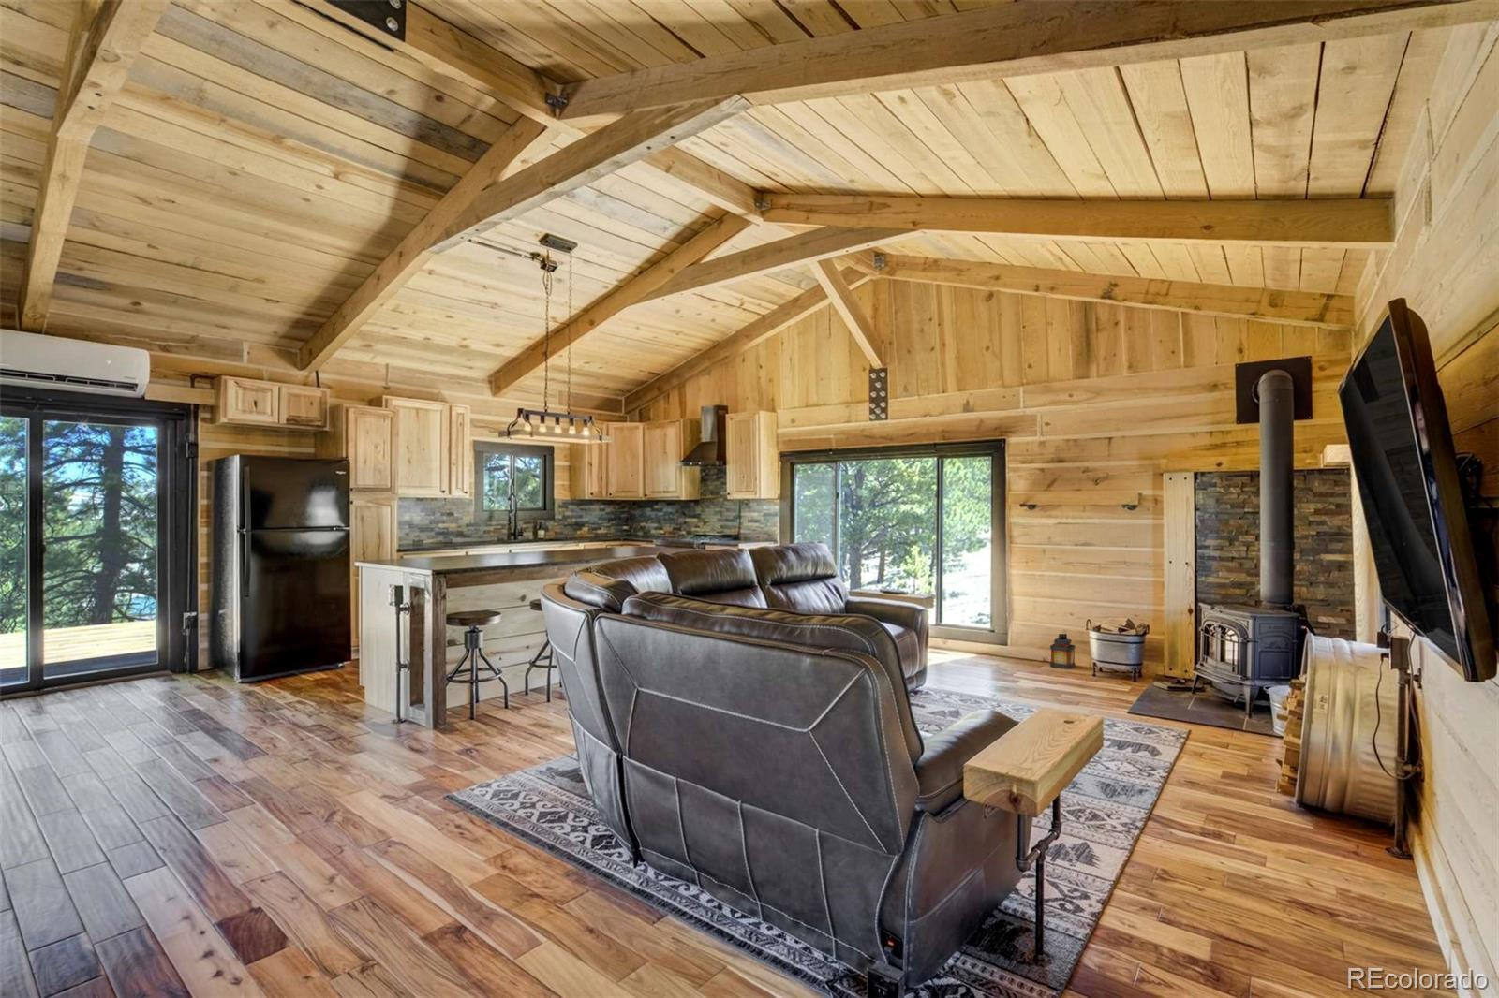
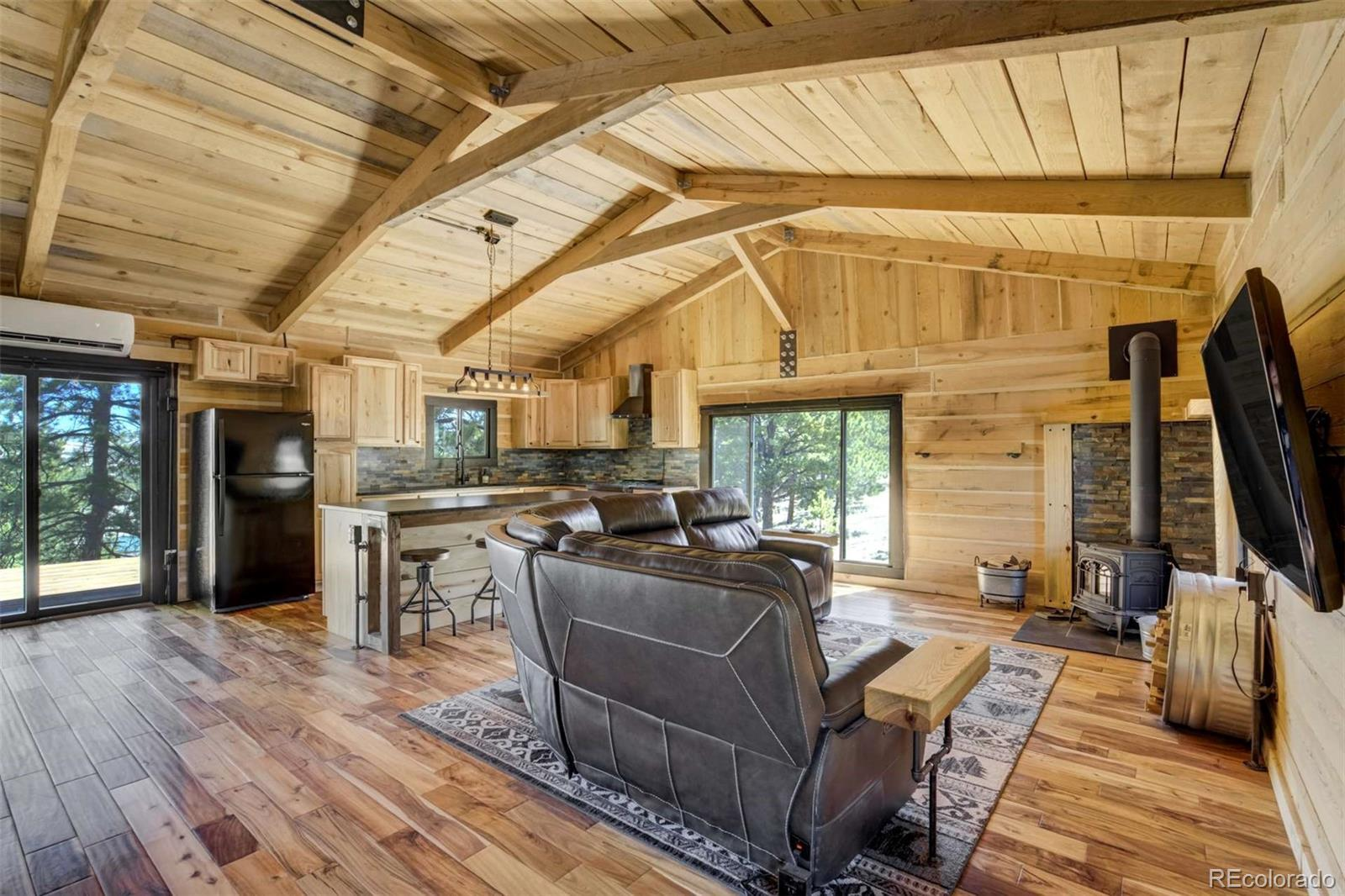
- lantern [1050,633,1077,671]
